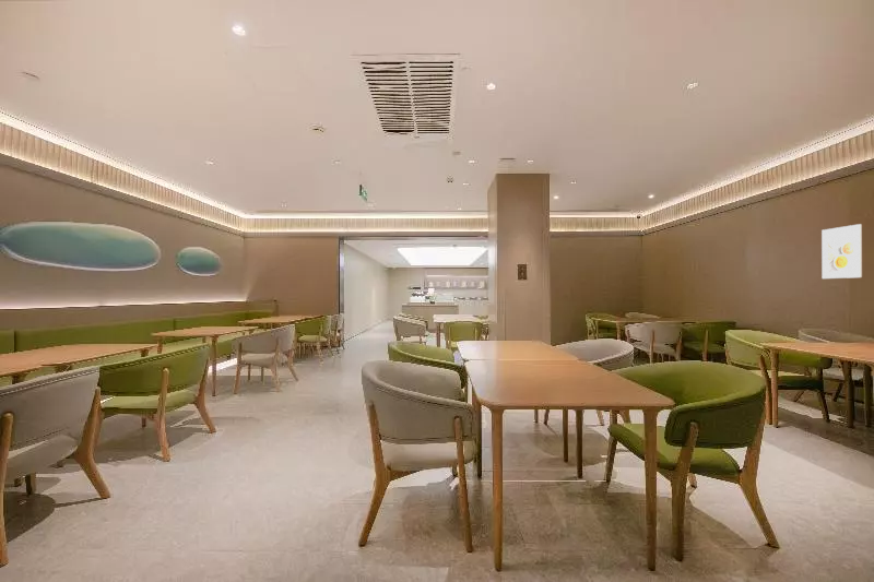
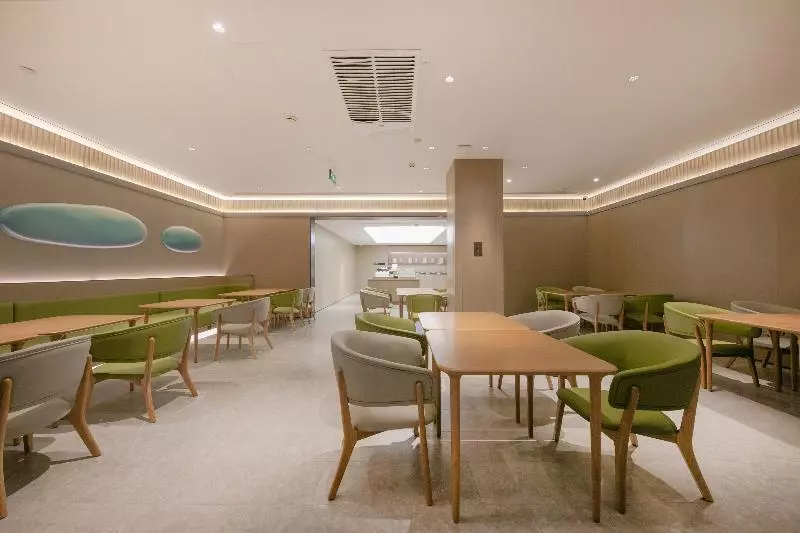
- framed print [820,223,863,280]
